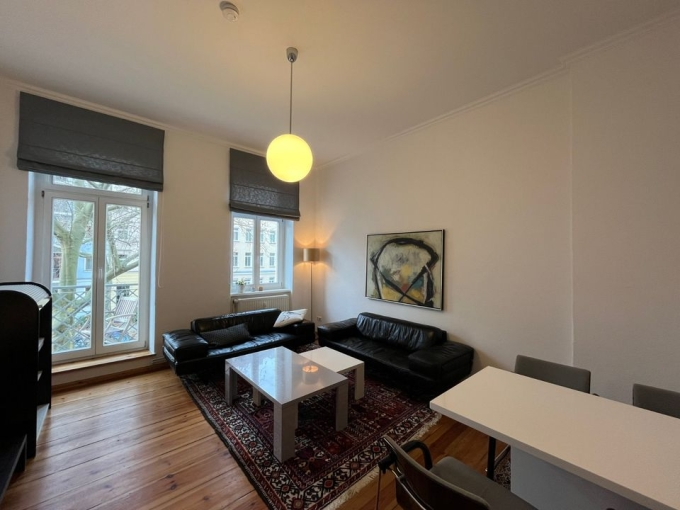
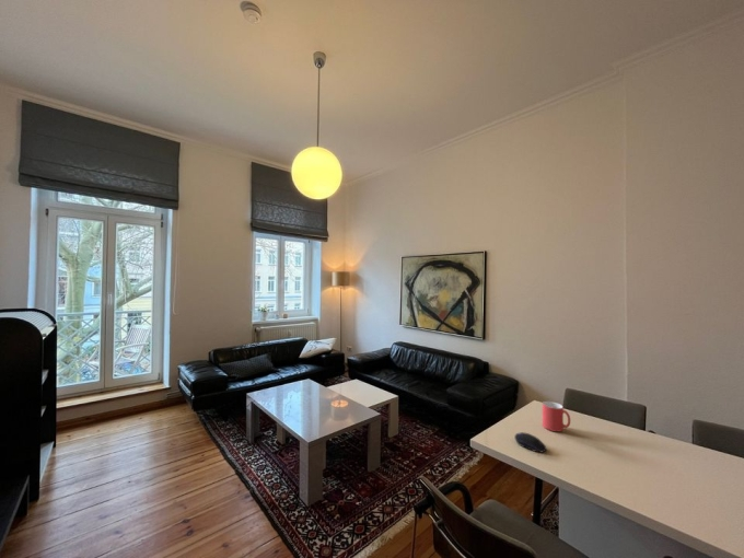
+ mug [542,400,571,432]
+ computer mouse [513,431,547,453]
